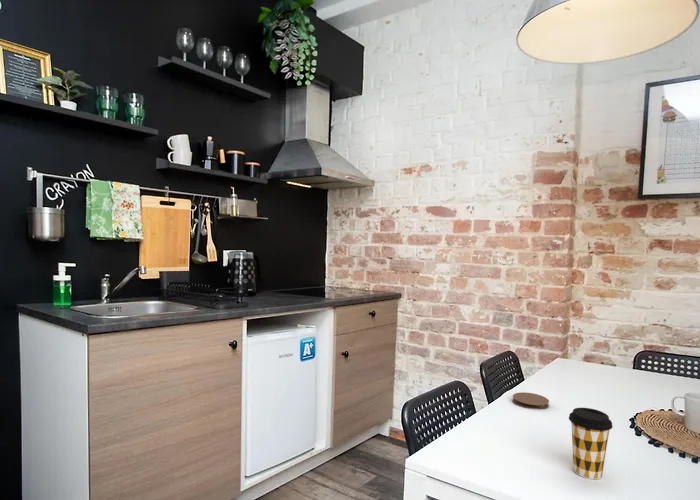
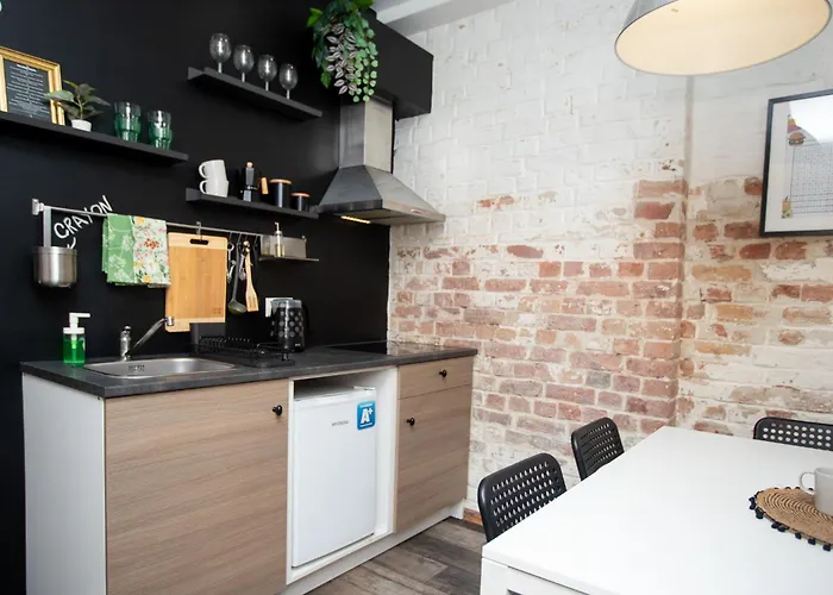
- coaster [512,391,550,410]
- coffee cup [568,407,614,480]
